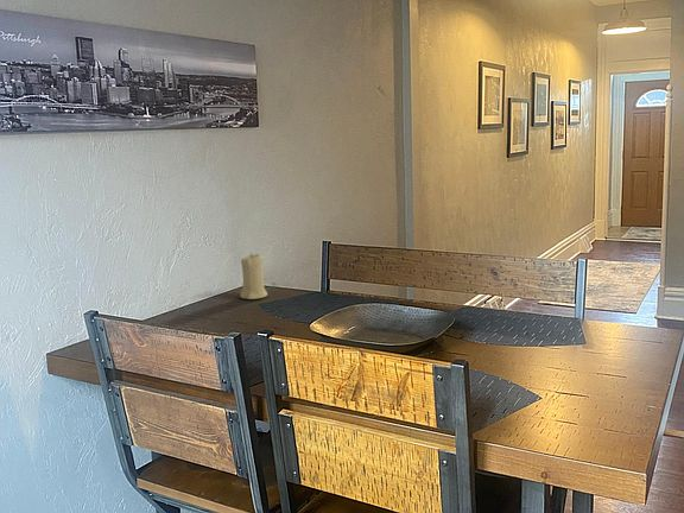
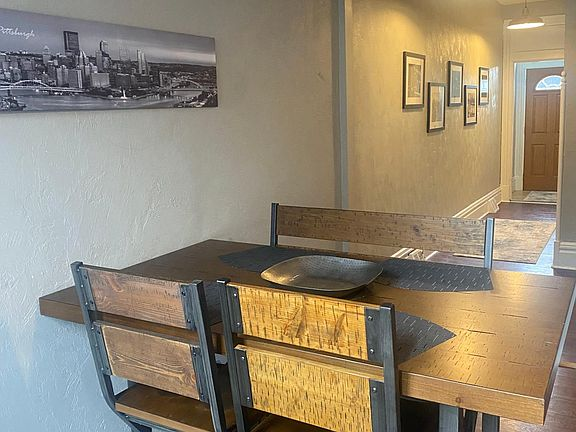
- candle [239,253,268,300]
